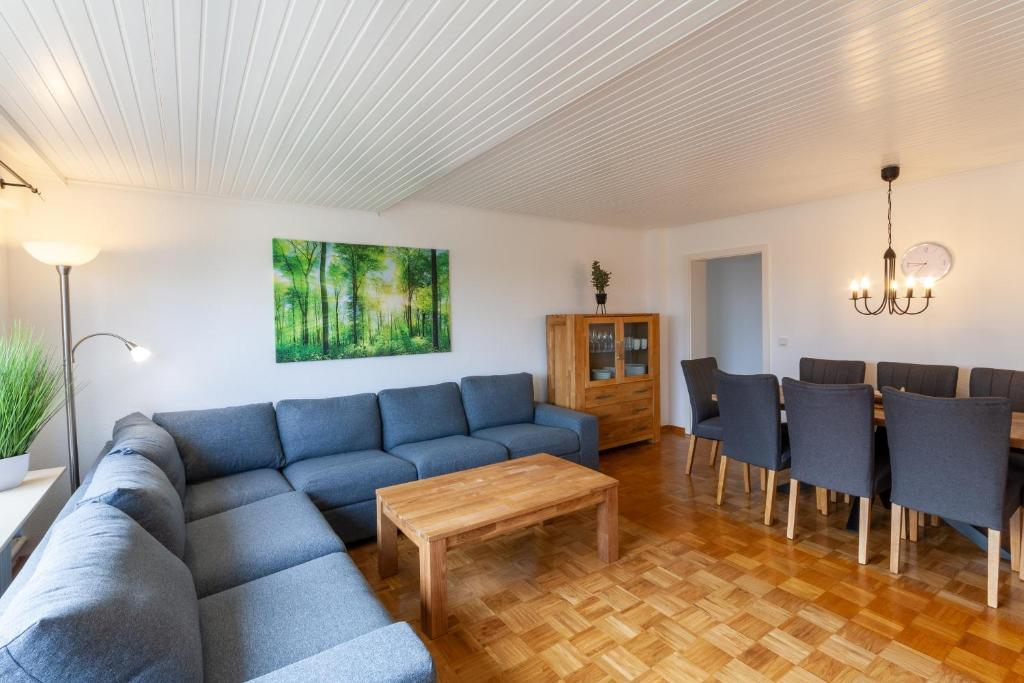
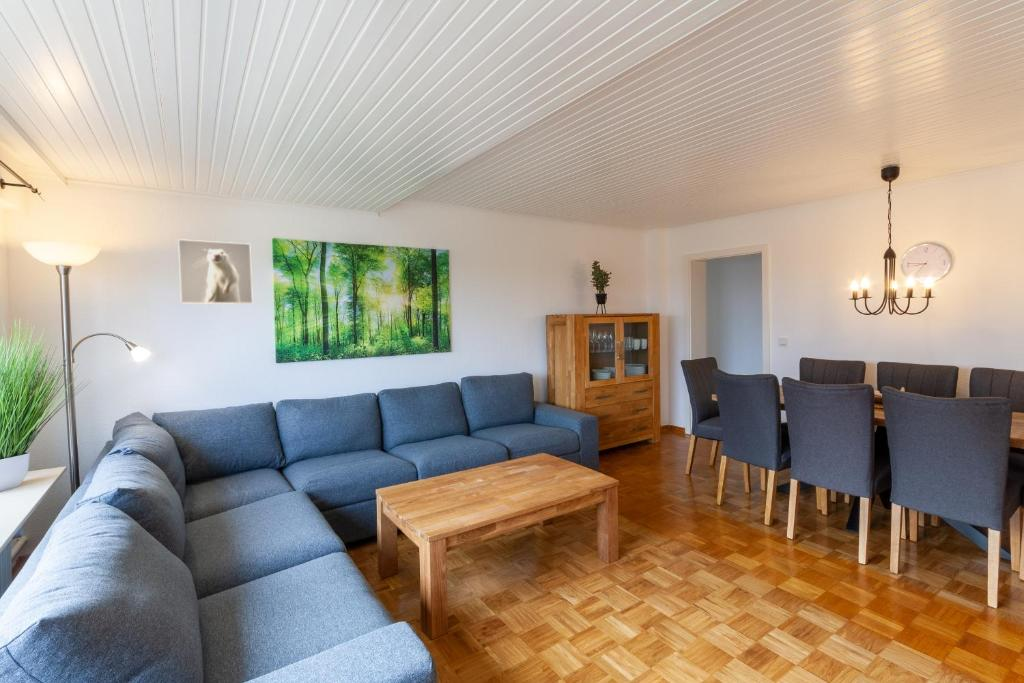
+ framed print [177,238,254,305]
